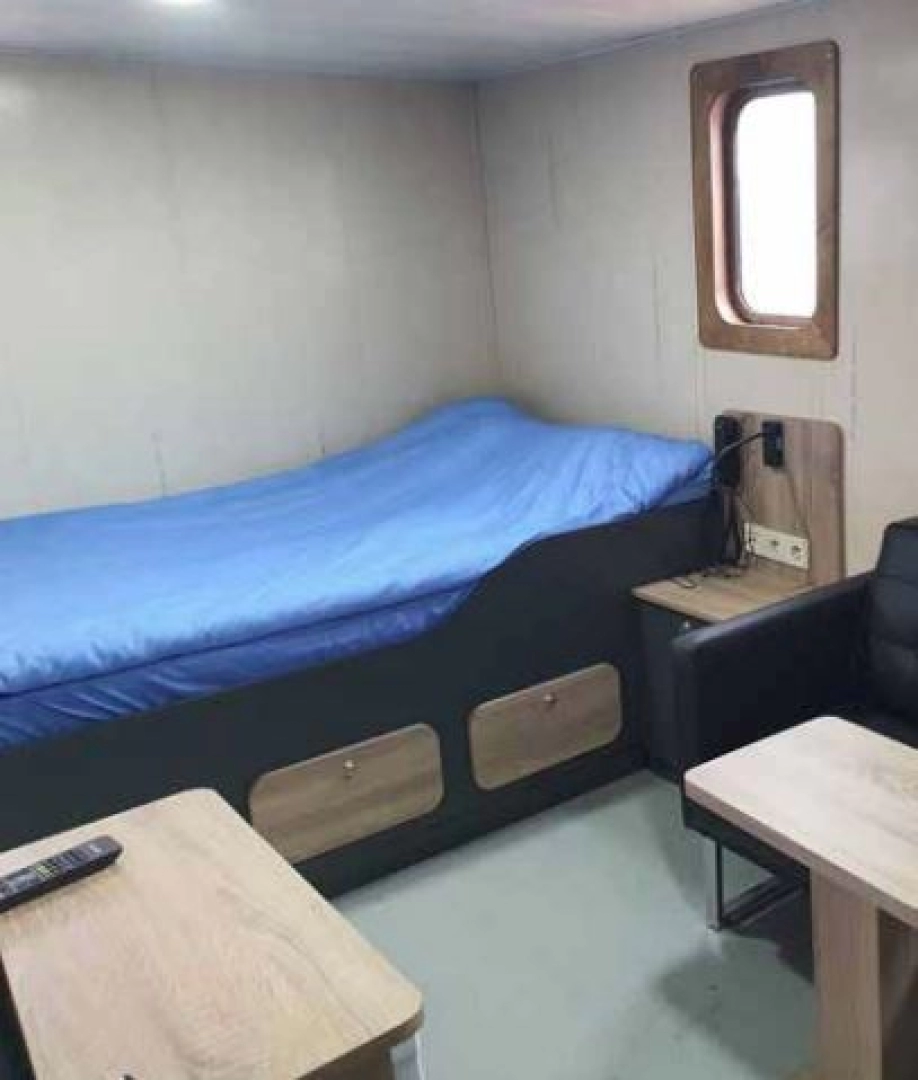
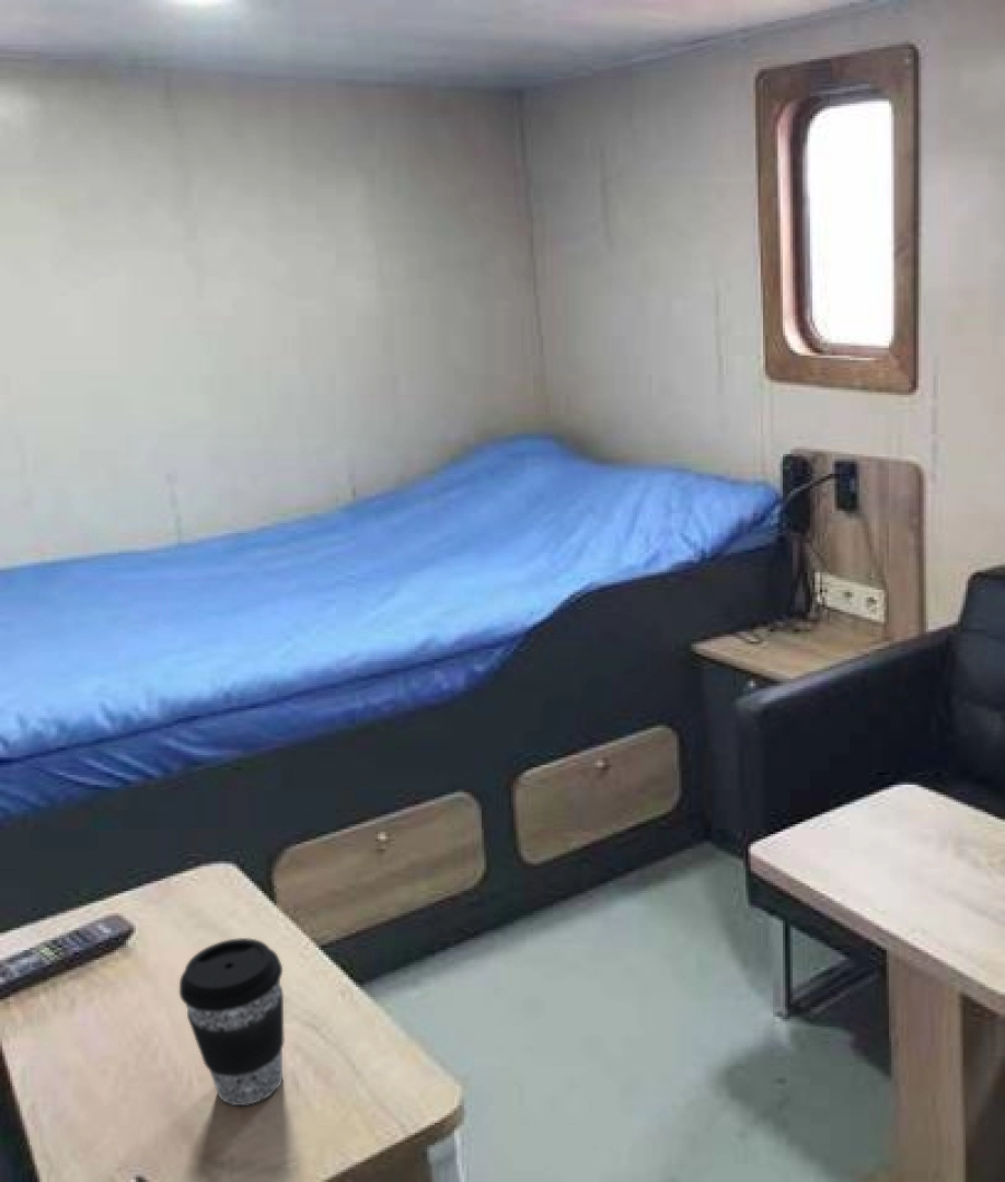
+ coffee cup [178,937,285,1106]
